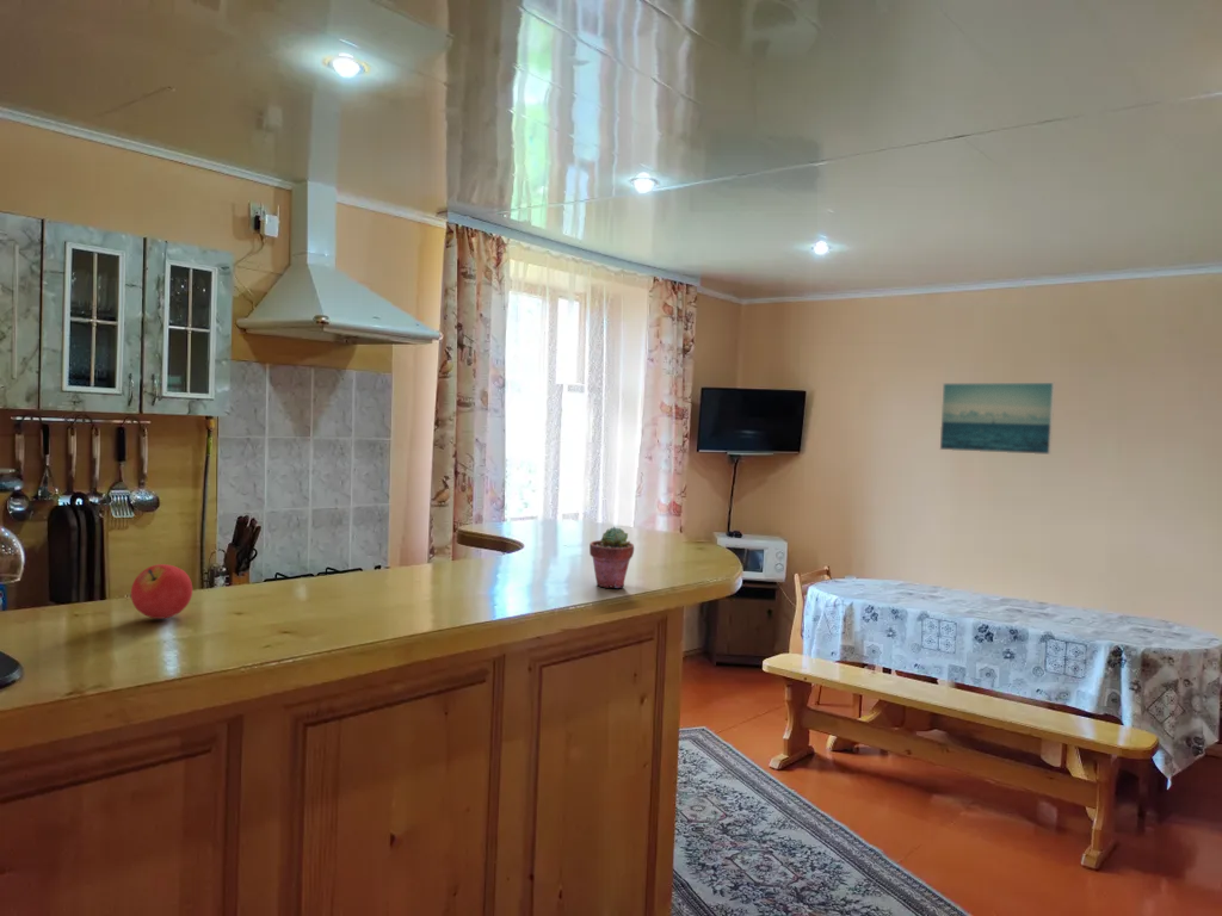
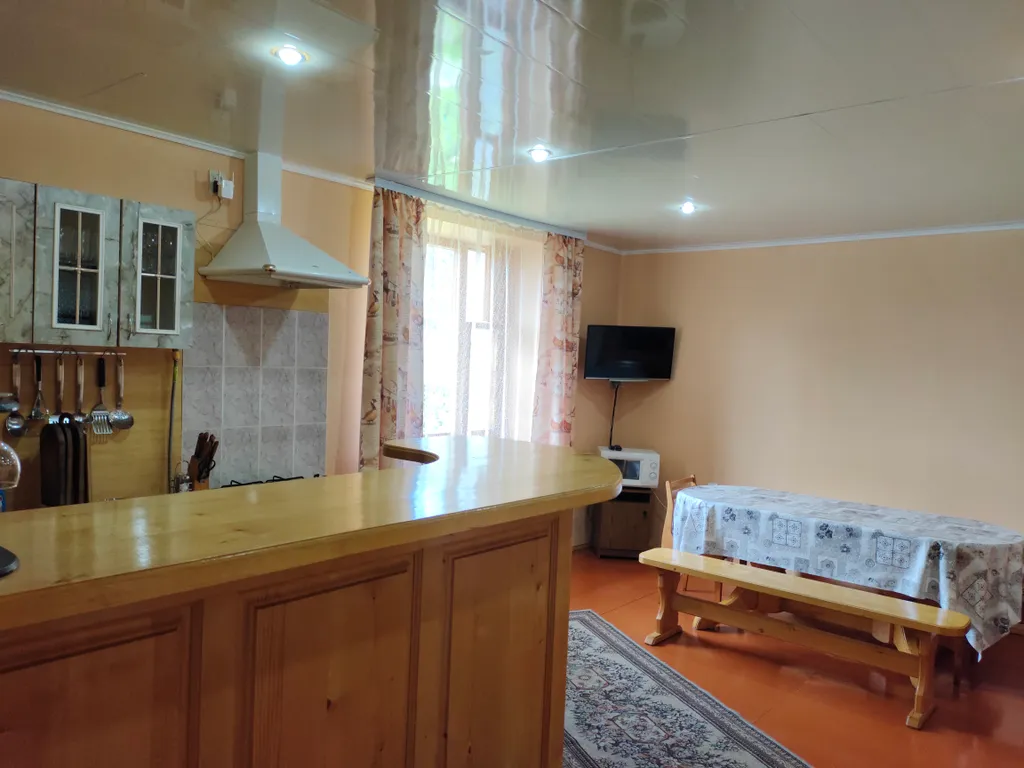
- fruit [130,563,193,620]
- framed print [939,382,1056,456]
- potted succulent [588,525,635,589]
